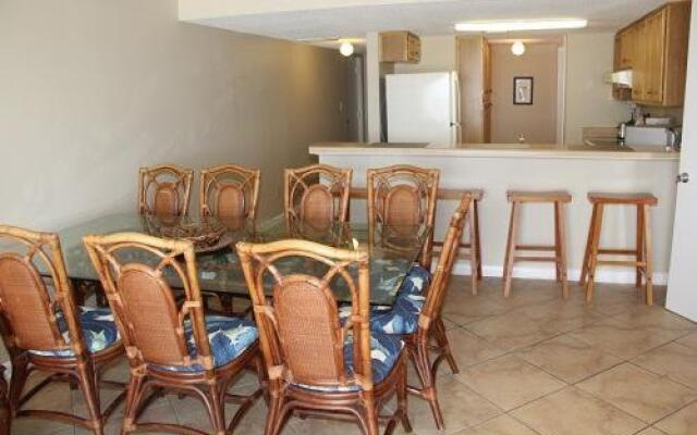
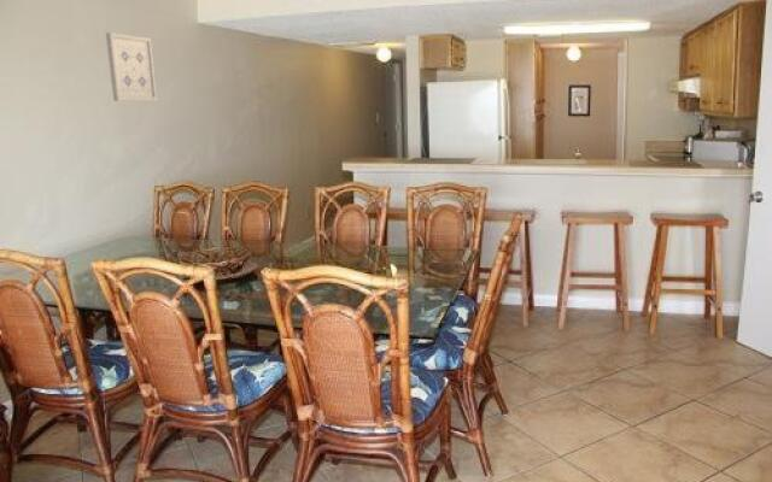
+ wall art [105,31,158,102]
